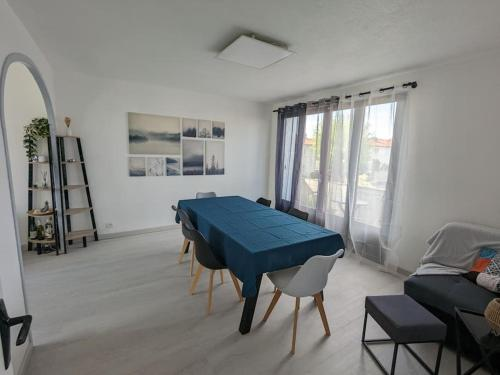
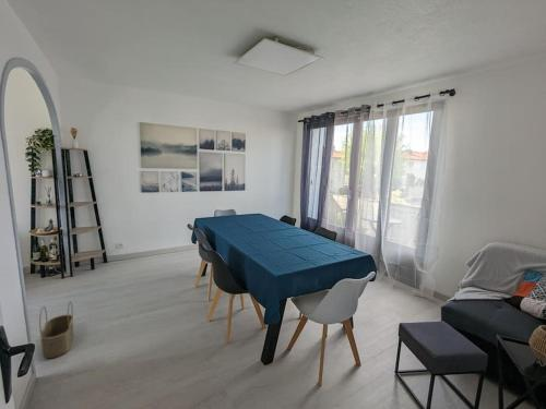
+ wicker basket [38,300,74,359]
